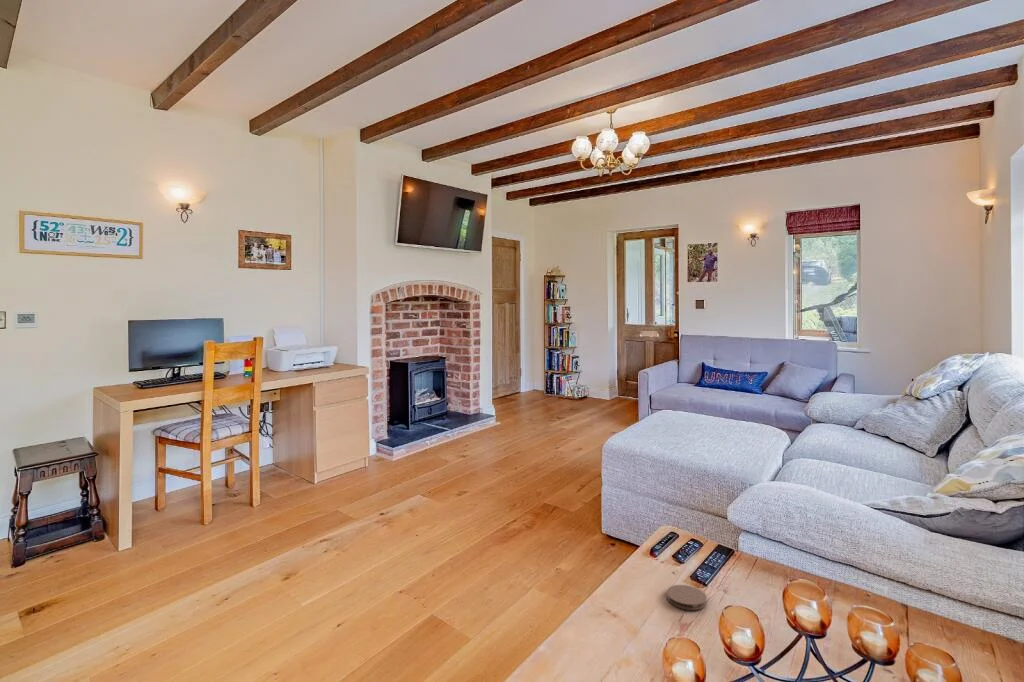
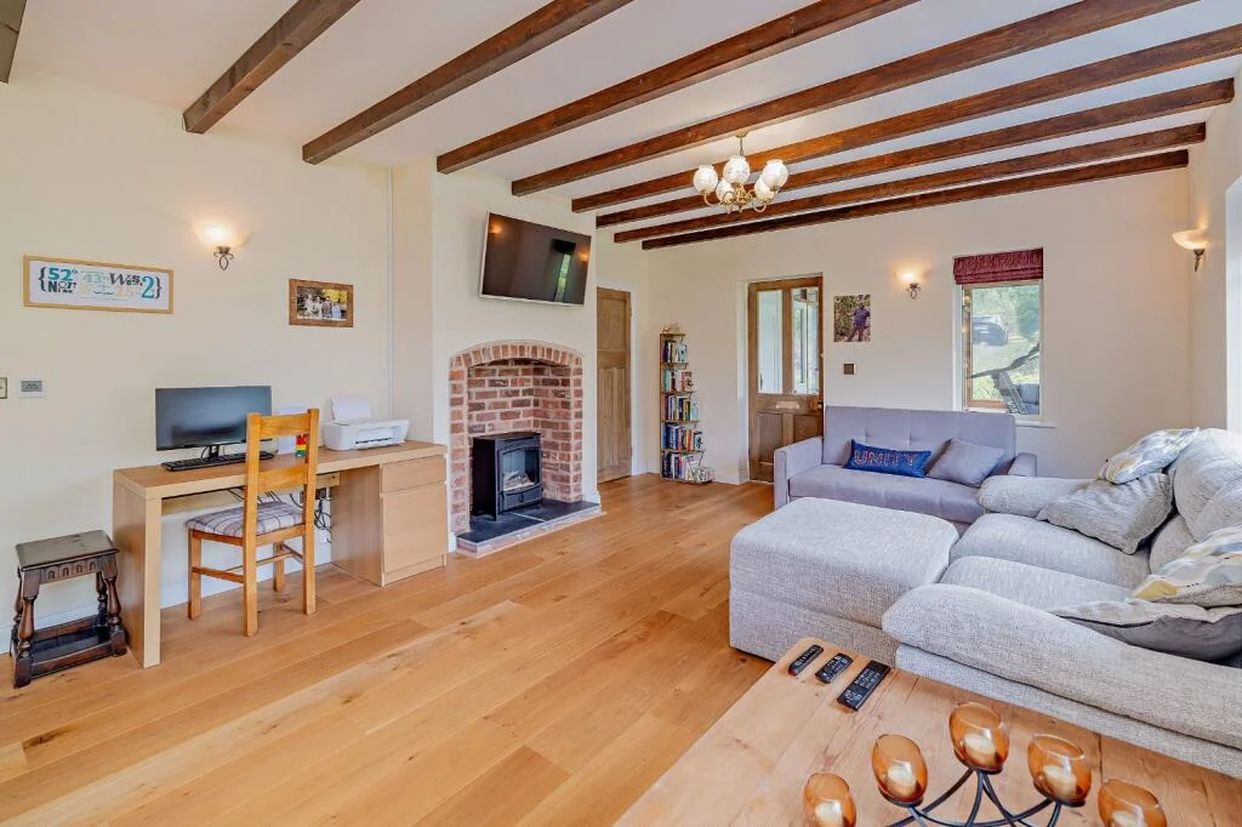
- coaster [666,584,708,611]
